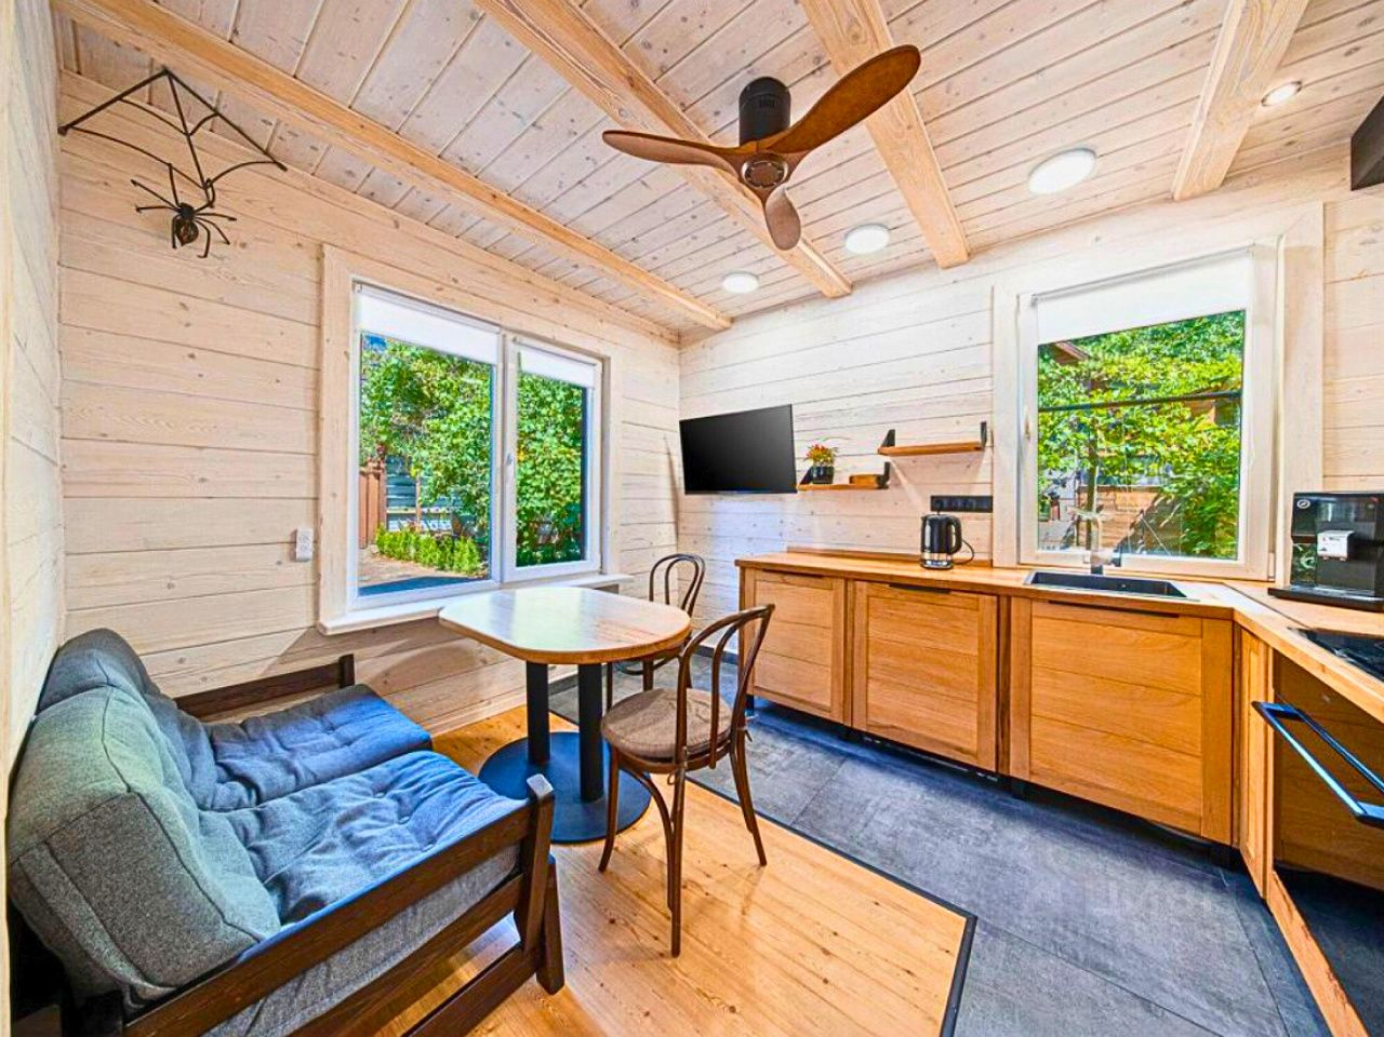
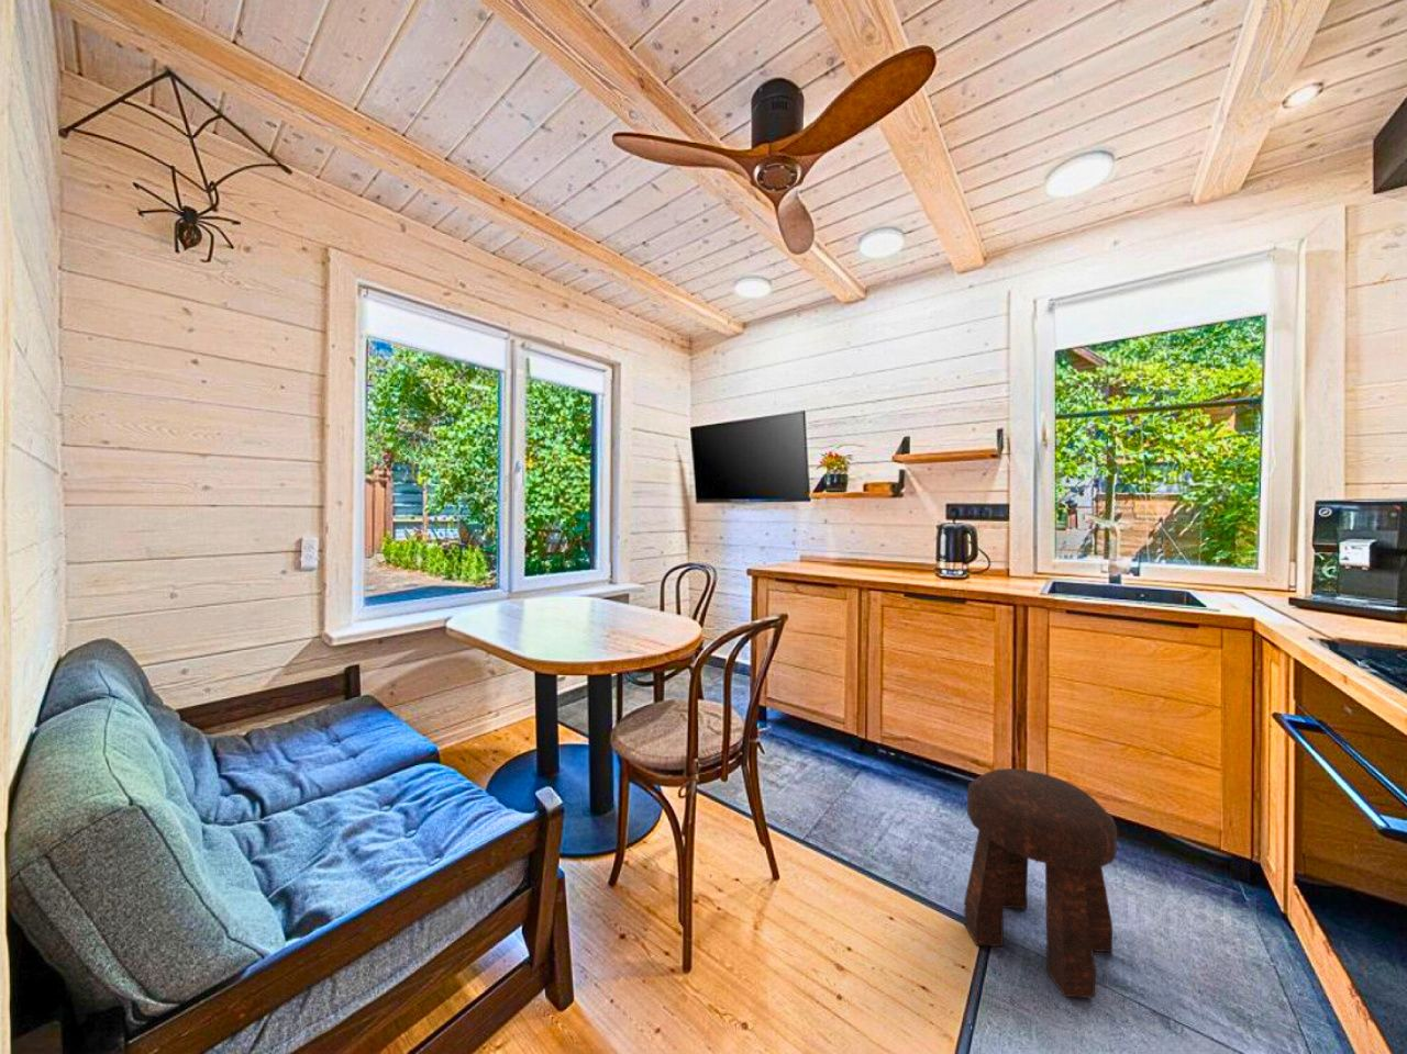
+ stool [963,767,1118,999]
